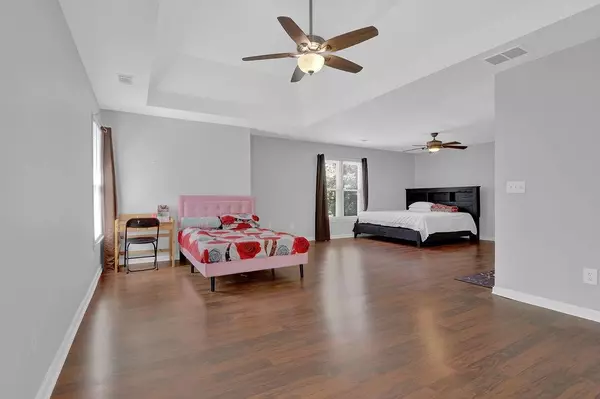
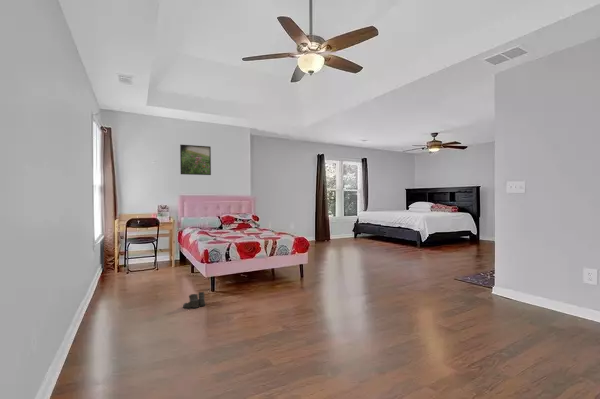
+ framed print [179,144,212,176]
+ boots [182,291,206,309]
